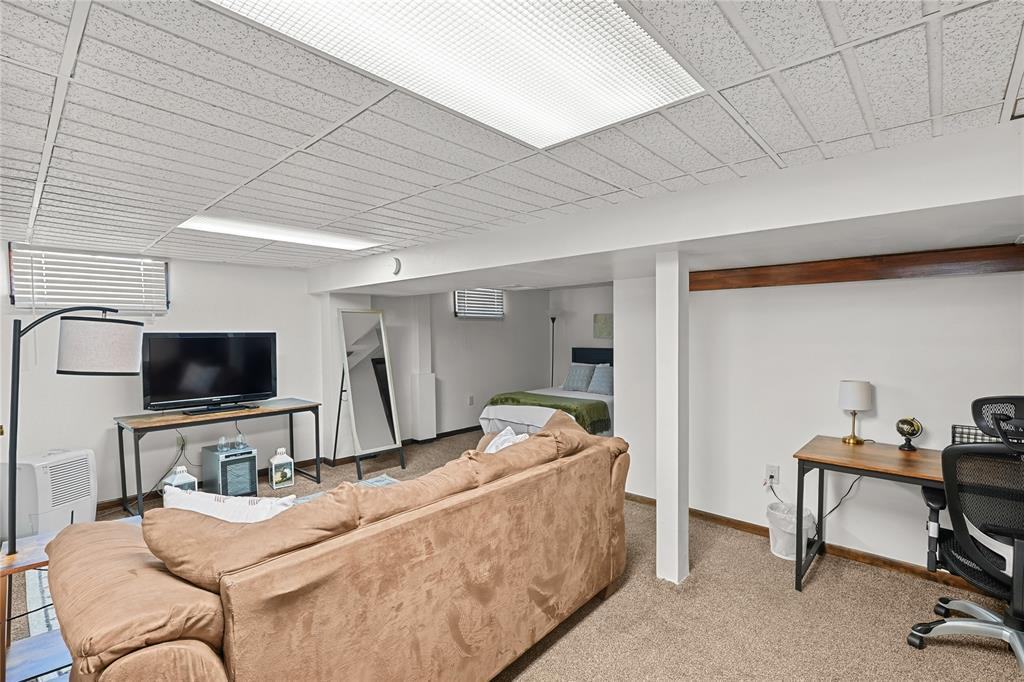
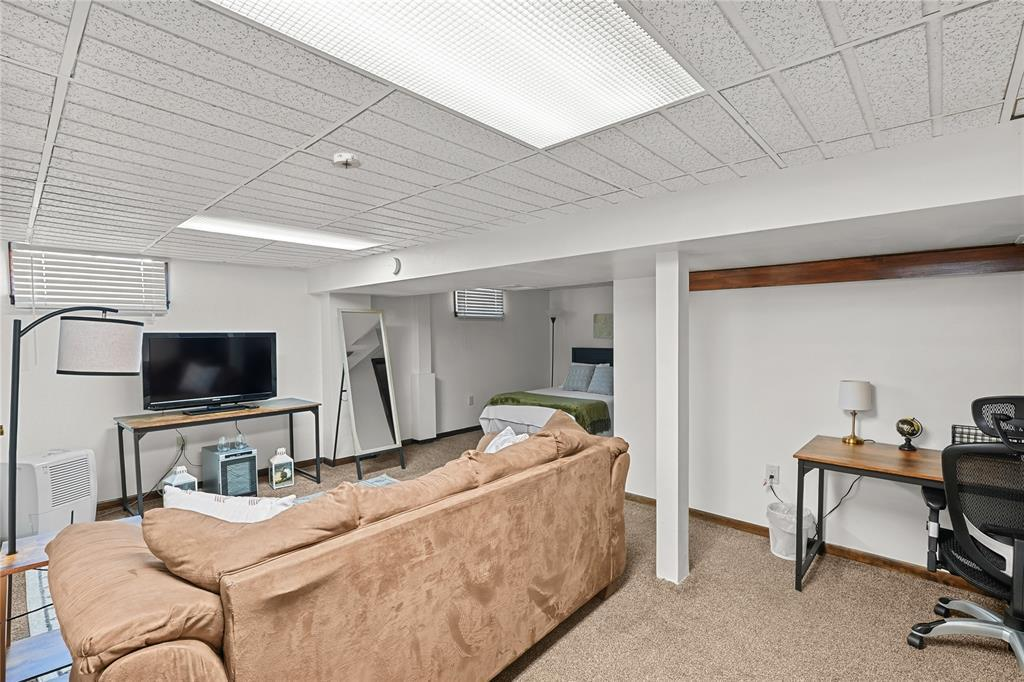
+ smoke detector [329,152,363,170]
